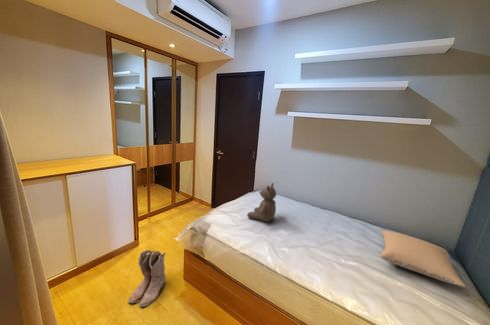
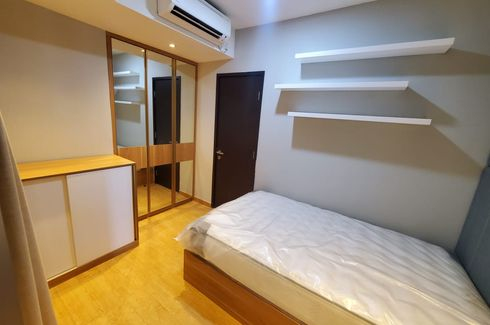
- pillow [380,230,466,288]
- boots [128,249,166,308]
- teddy bear [246,182,277,223]
